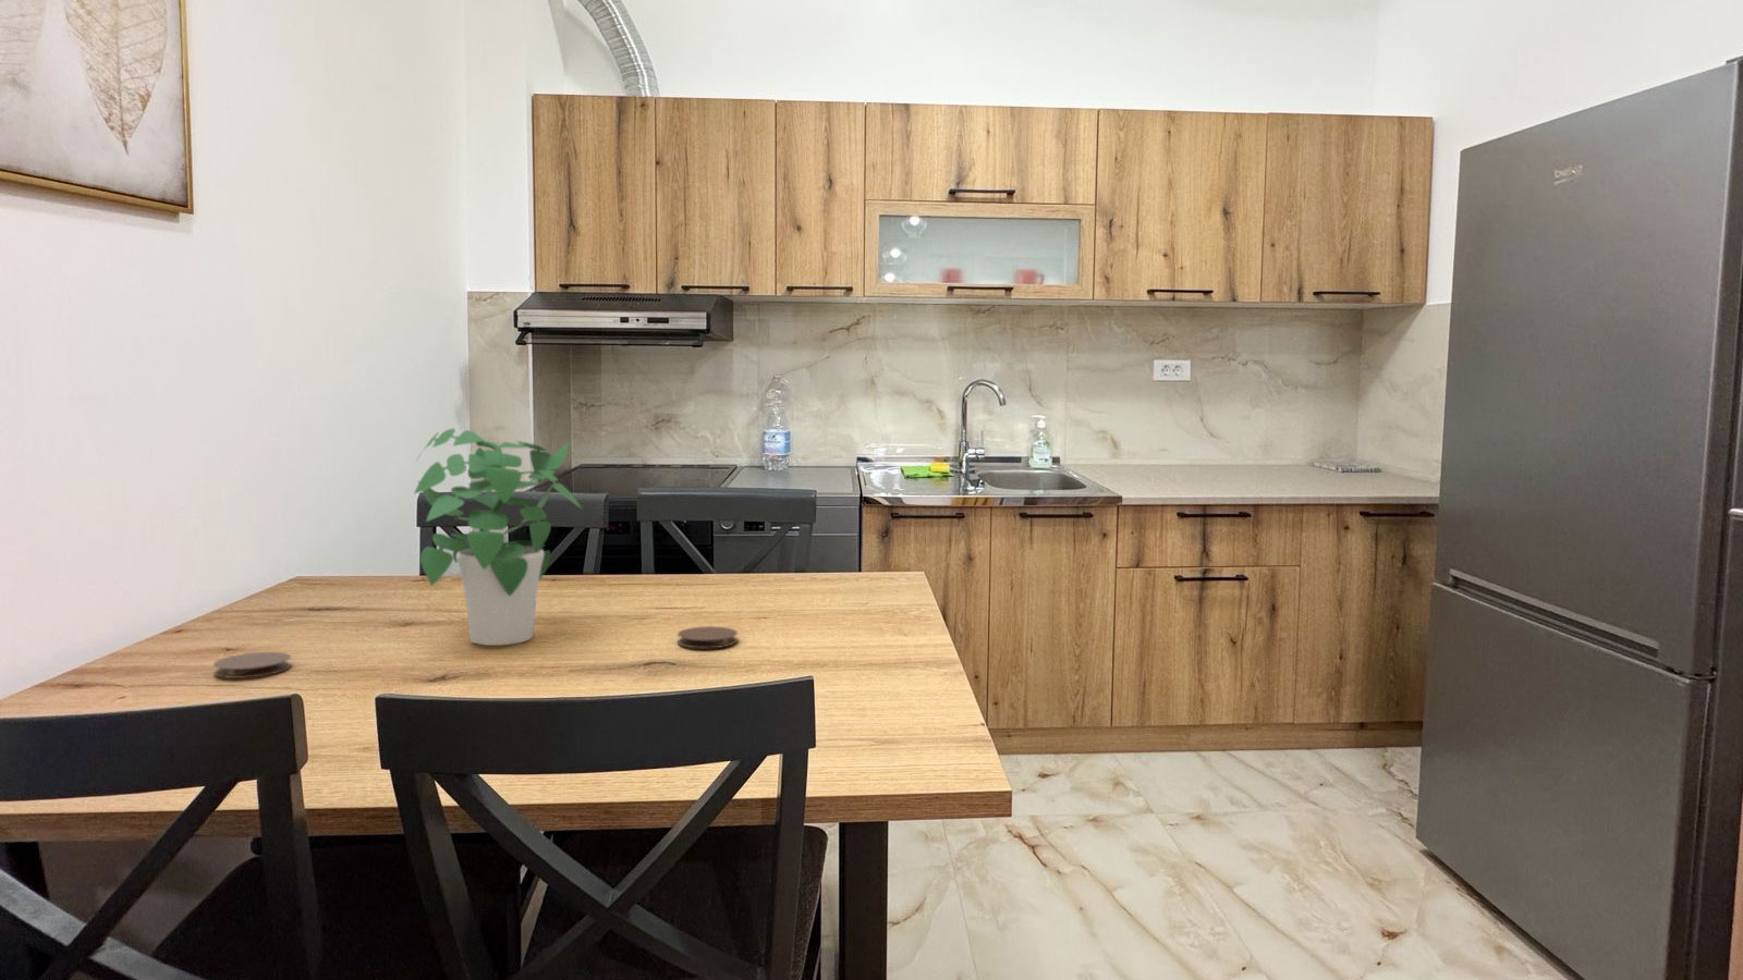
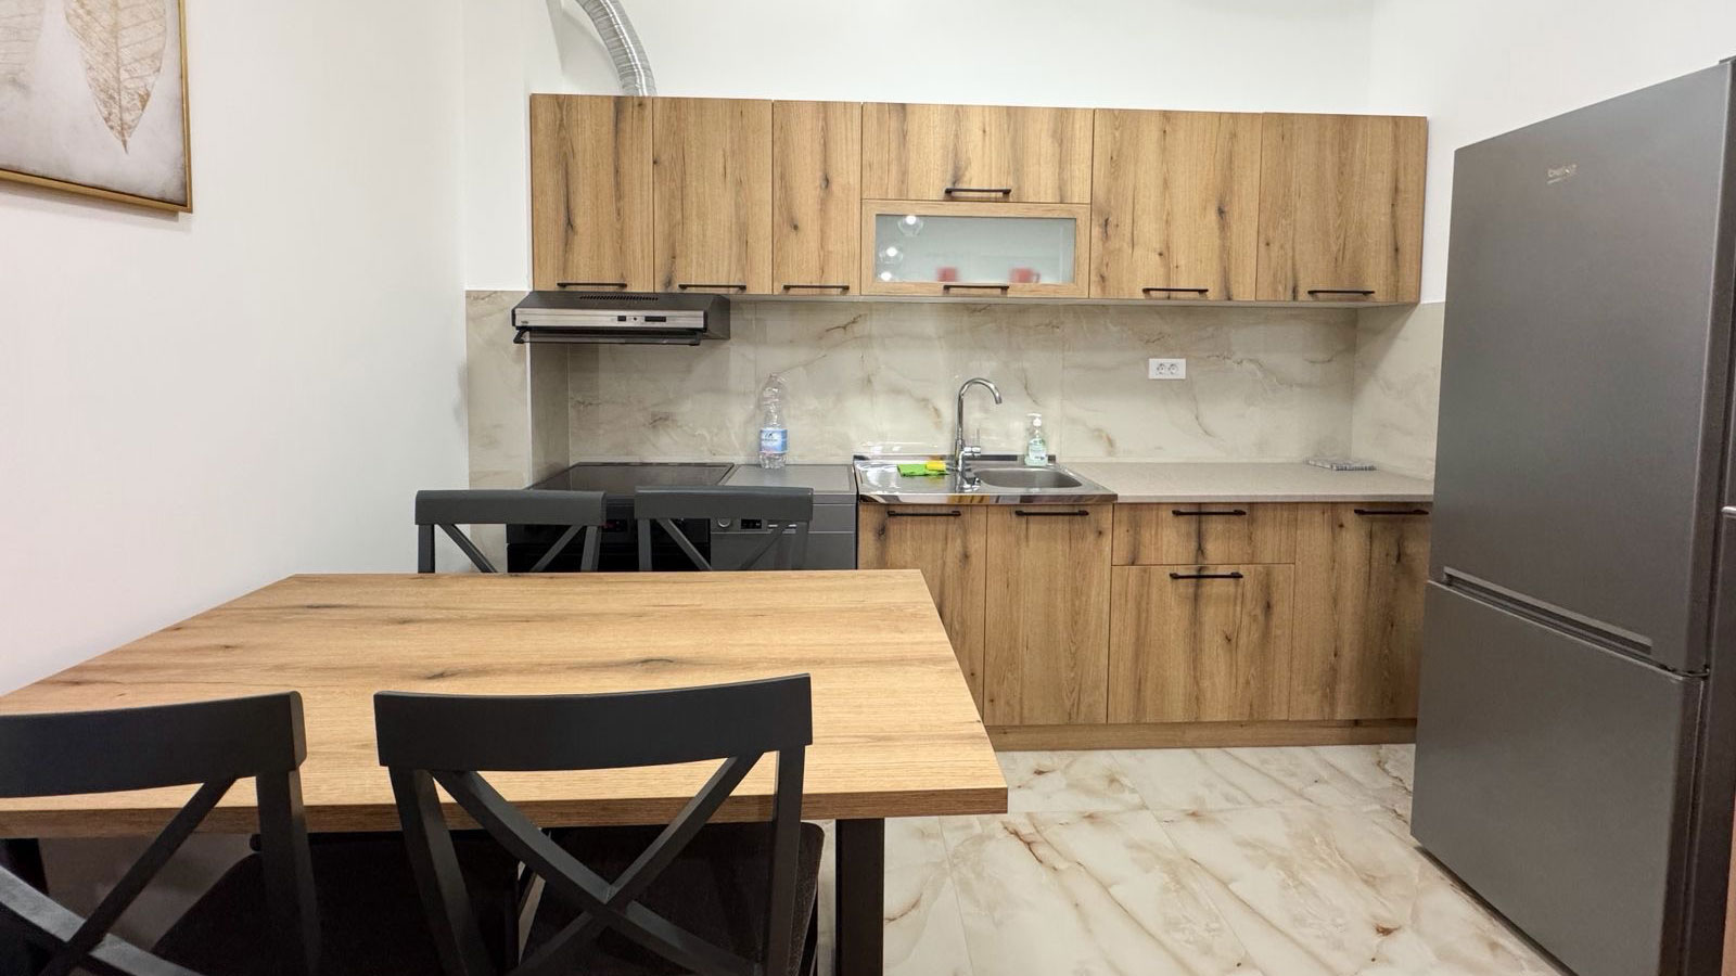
- potted plant [413,427,583,647]
- coaster [212,651,292,680]
- coaster [676,625,739,649]
